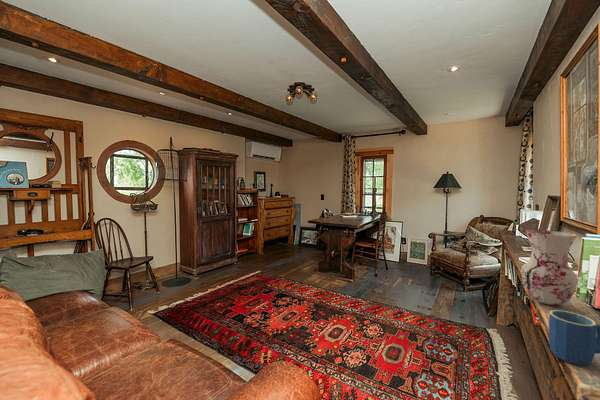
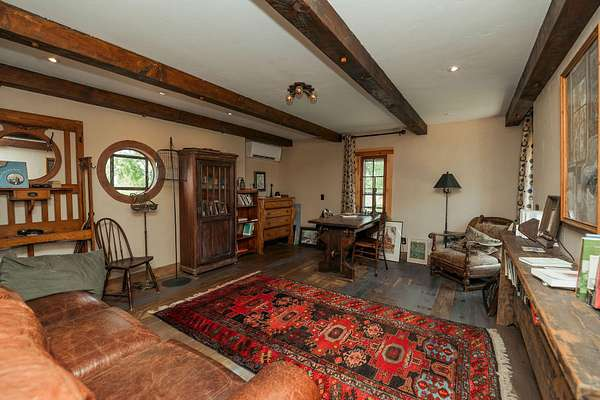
- mug [548,309,600,367]
- vase [520,229,579,306]
